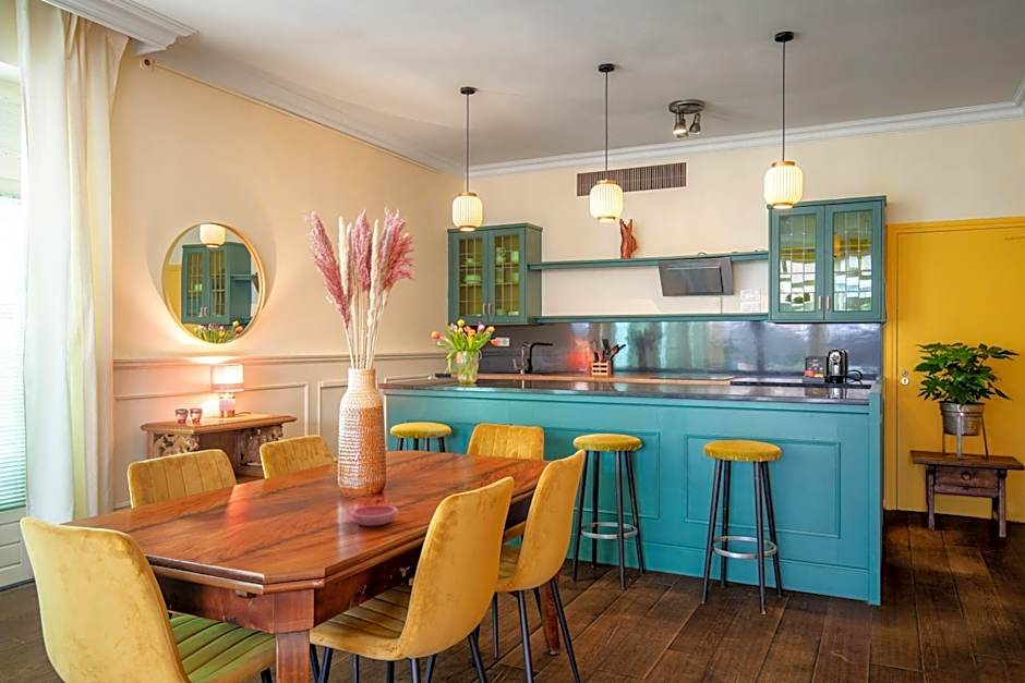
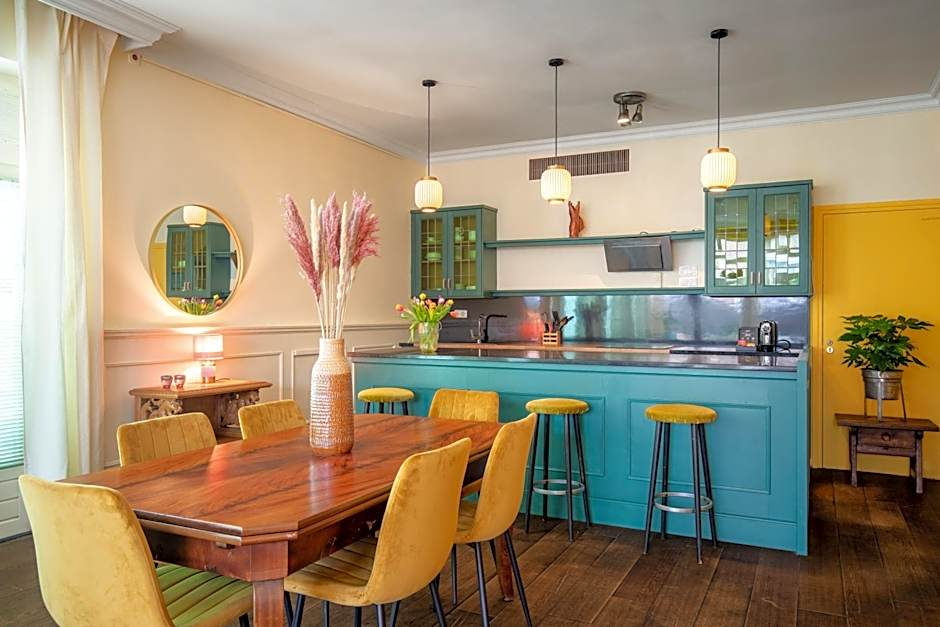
- saucer [350,504,399,527]
